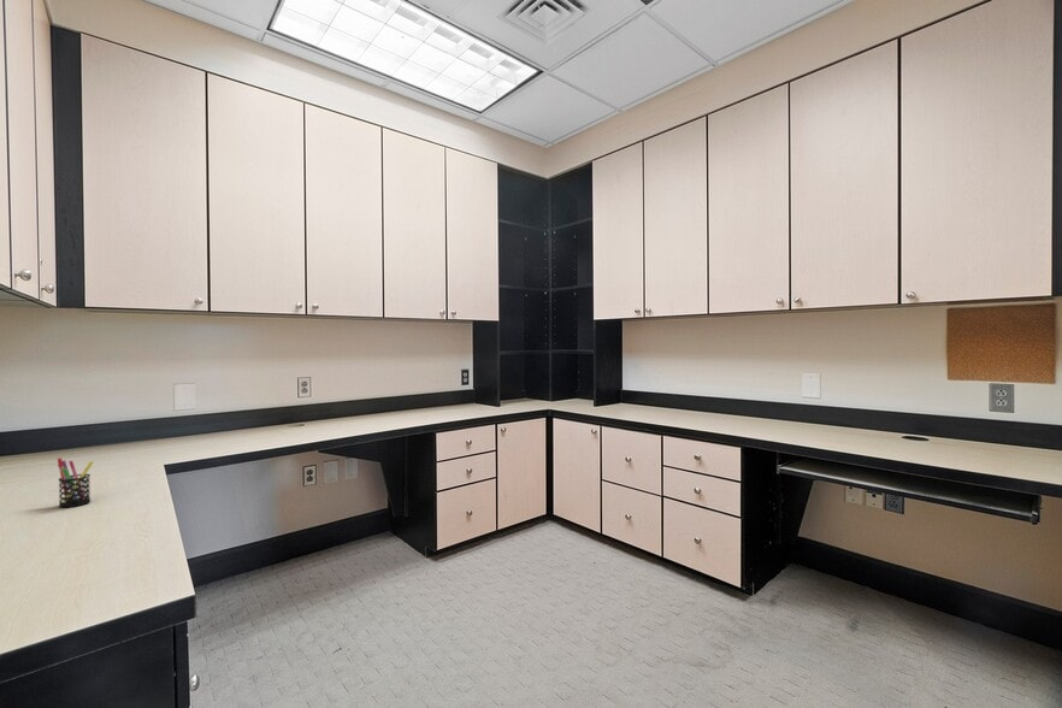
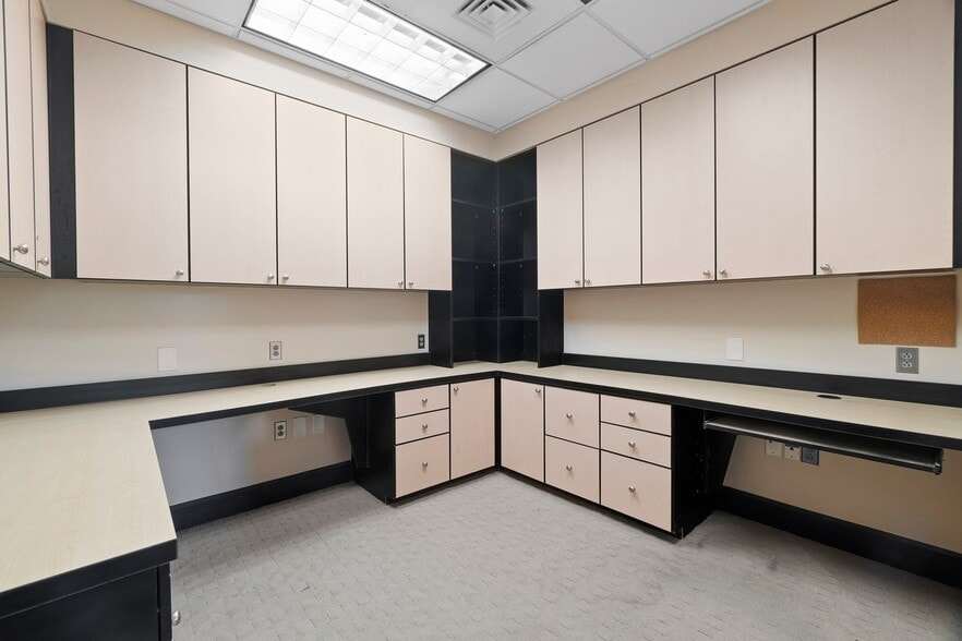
- pen holder [57,456,95,508]
